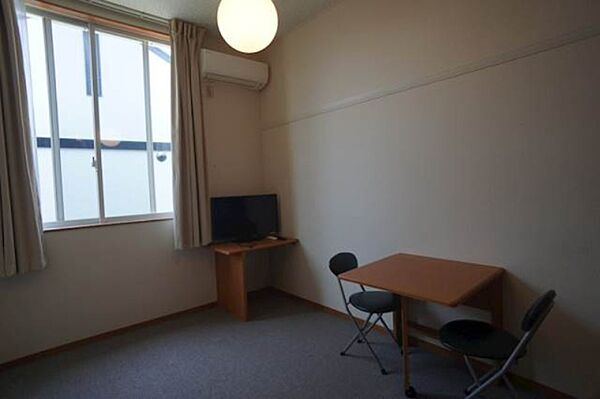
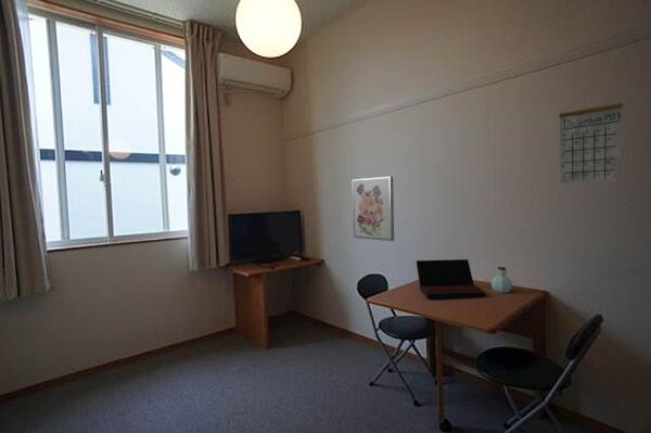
+ calendar [558,90,624,184]
+ wall art [352,176,395,242]
+ laptop [416,258,486,300]
+ jar [490,266,513,294]
